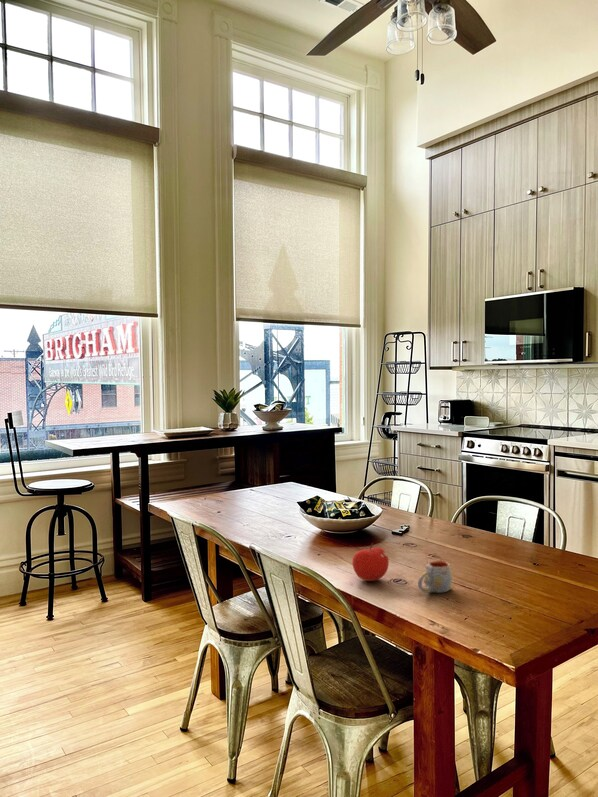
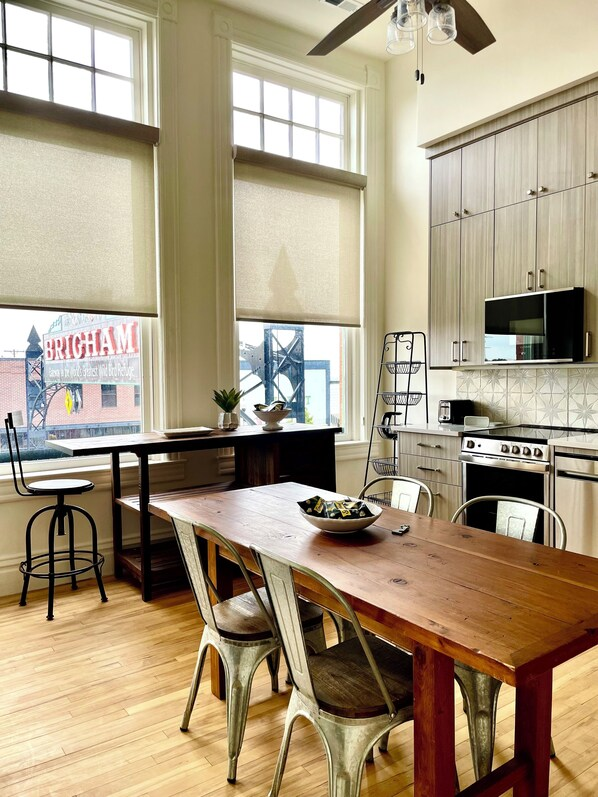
- fruit [351,542,390,582]
- mug [417,560,453,594]
